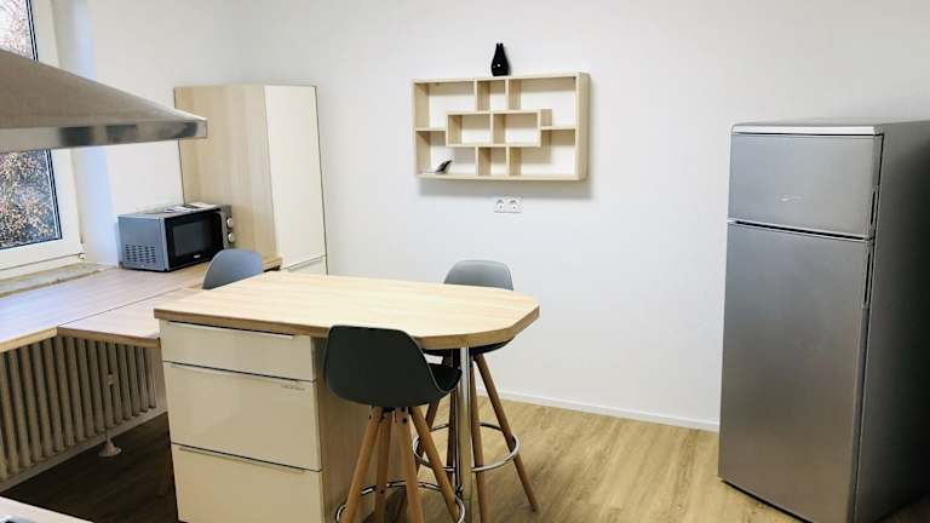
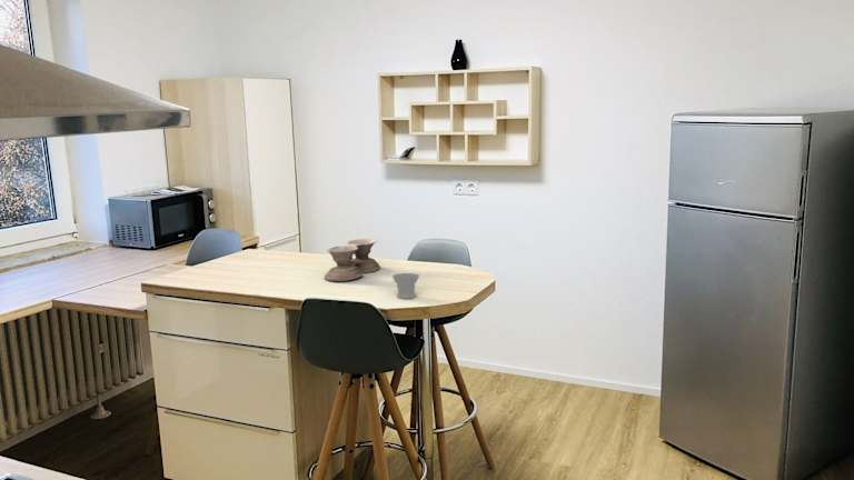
+ bowl [324,238,381,282]
+ cup [391,272,420,300]
